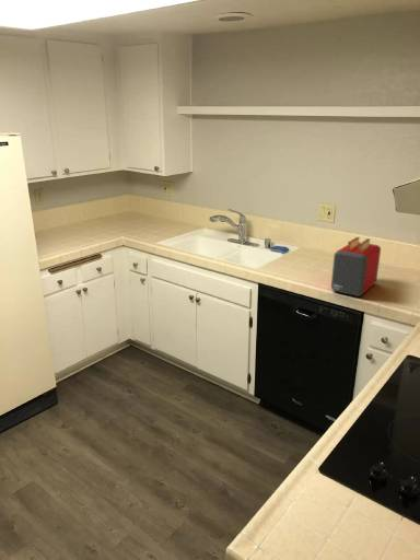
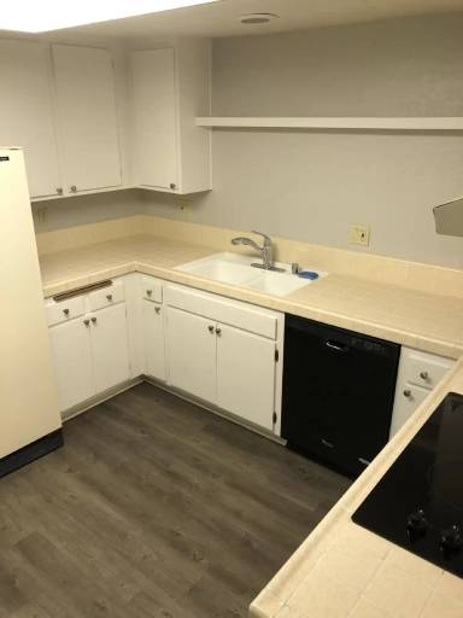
- toaster [330,236,382,298]
